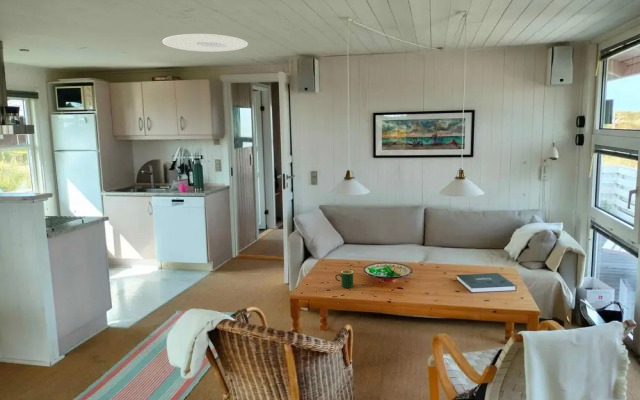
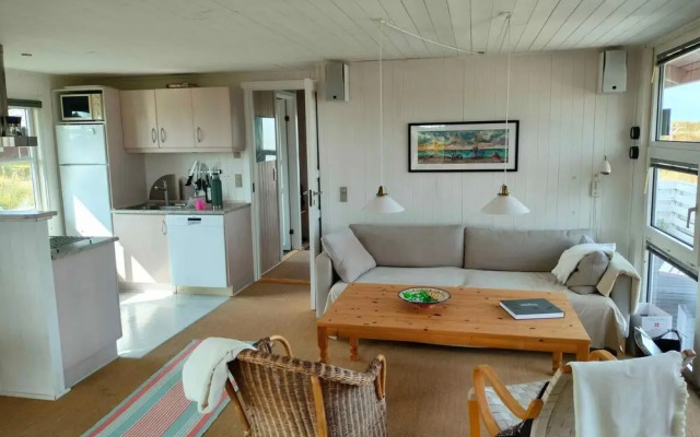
- ceiling light [161,33,249,53]
- mug [334,269,354,289]
